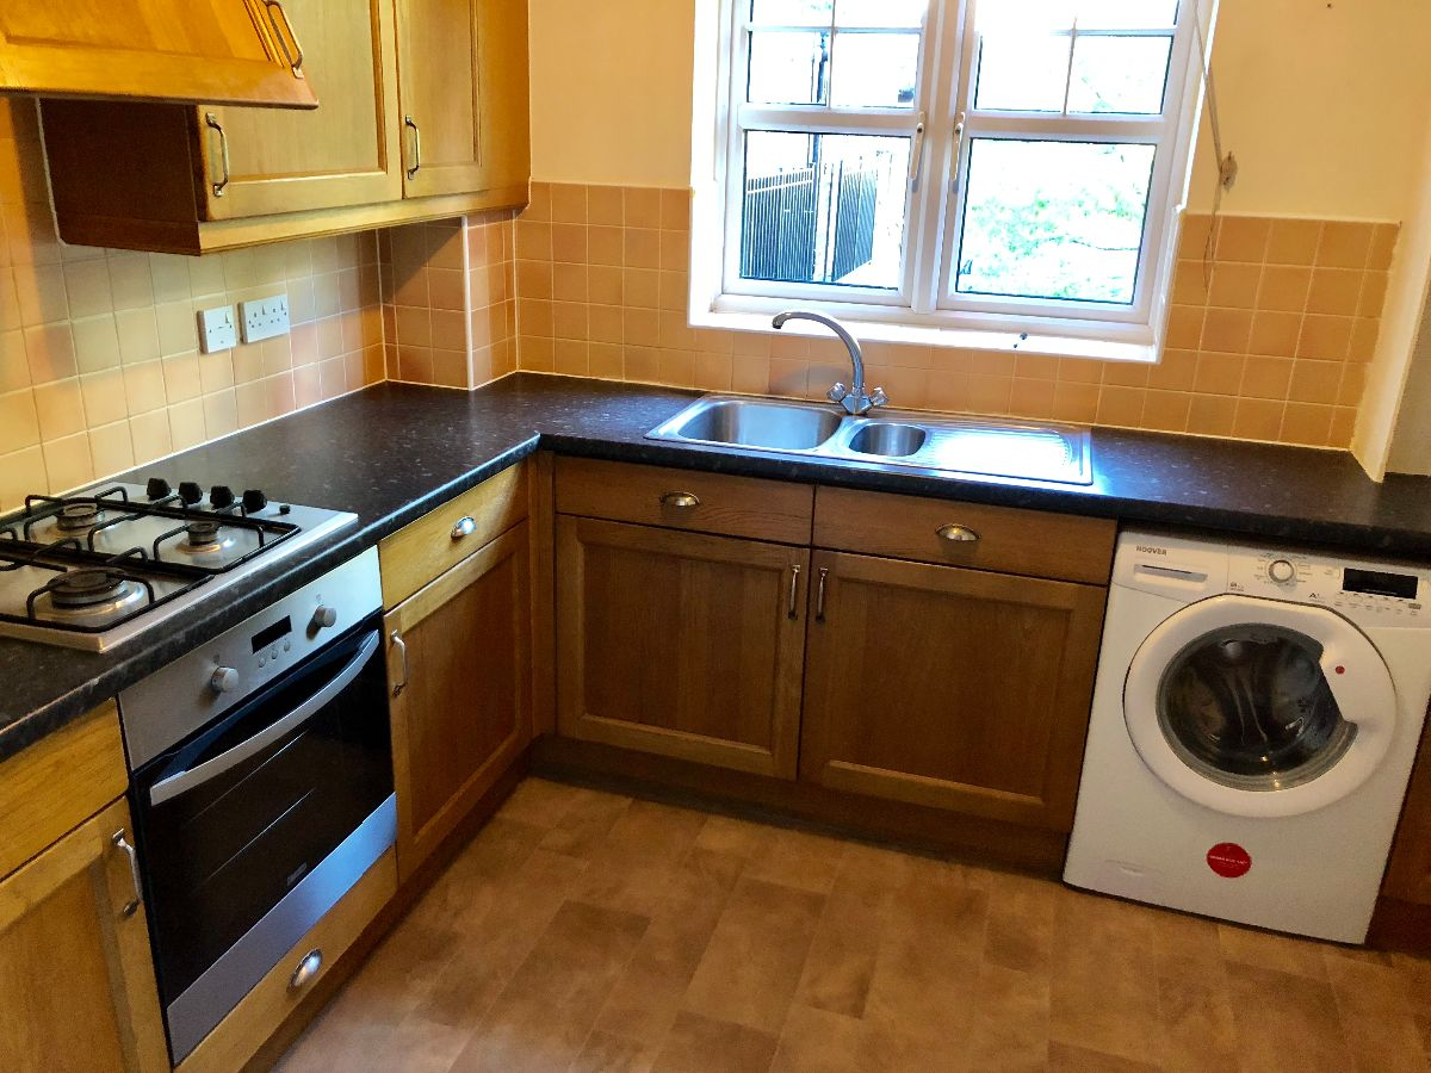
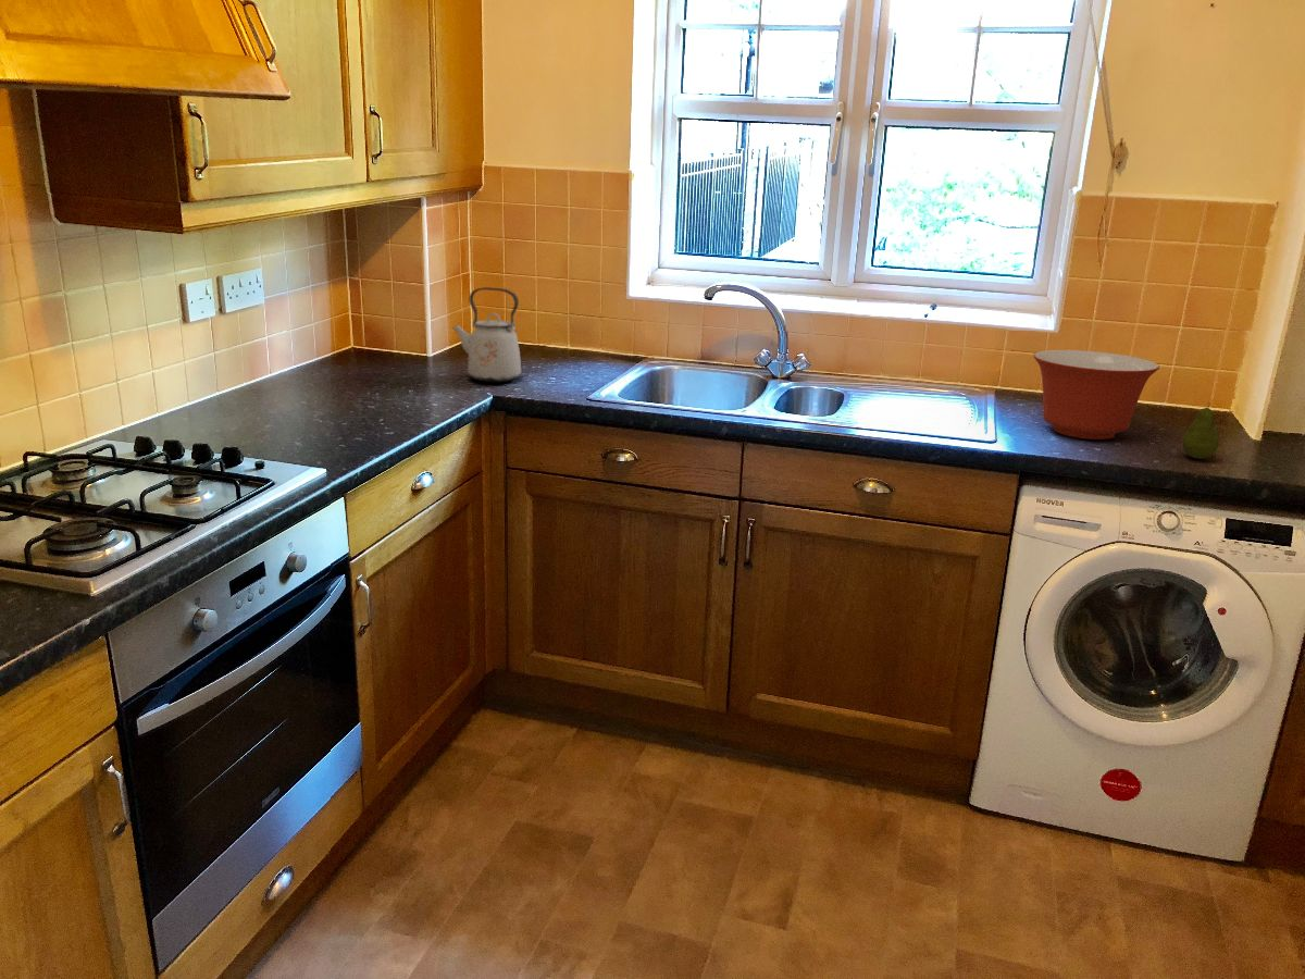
+ fruit [1181,399,1220,460]
+ kettle [451,286,522,383]
+ mixing bowl [1032,349,1160,441]
